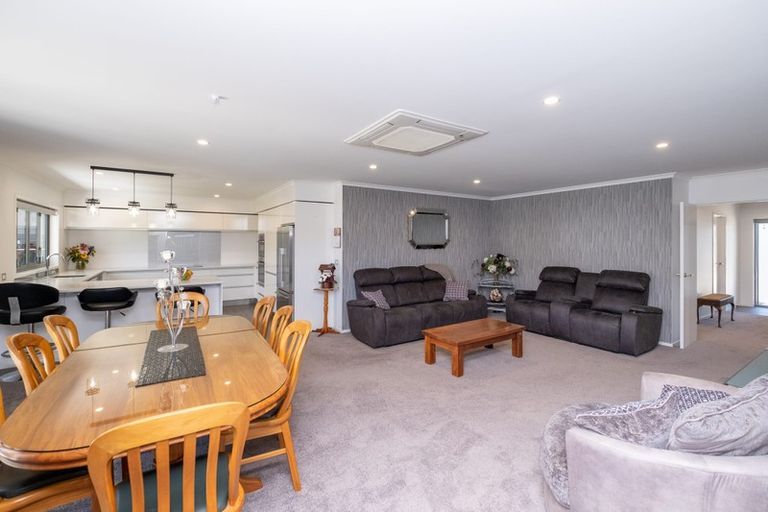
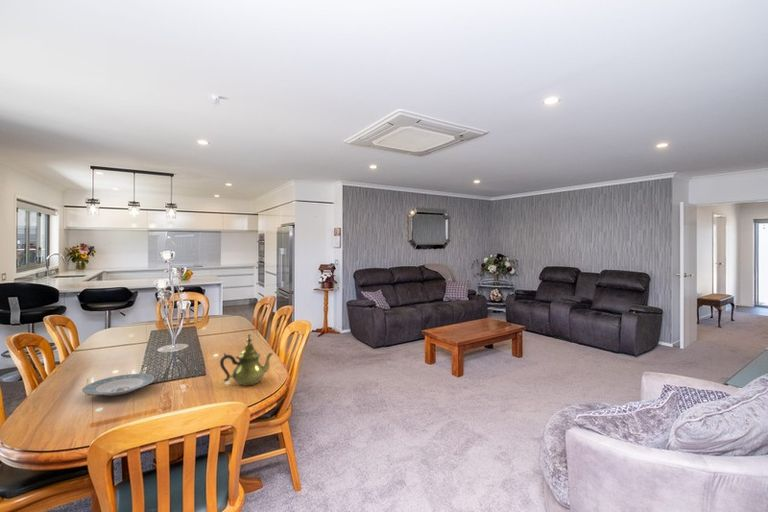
+ plate [81,373,156,397]
+ teapot [219,333,275,386]
